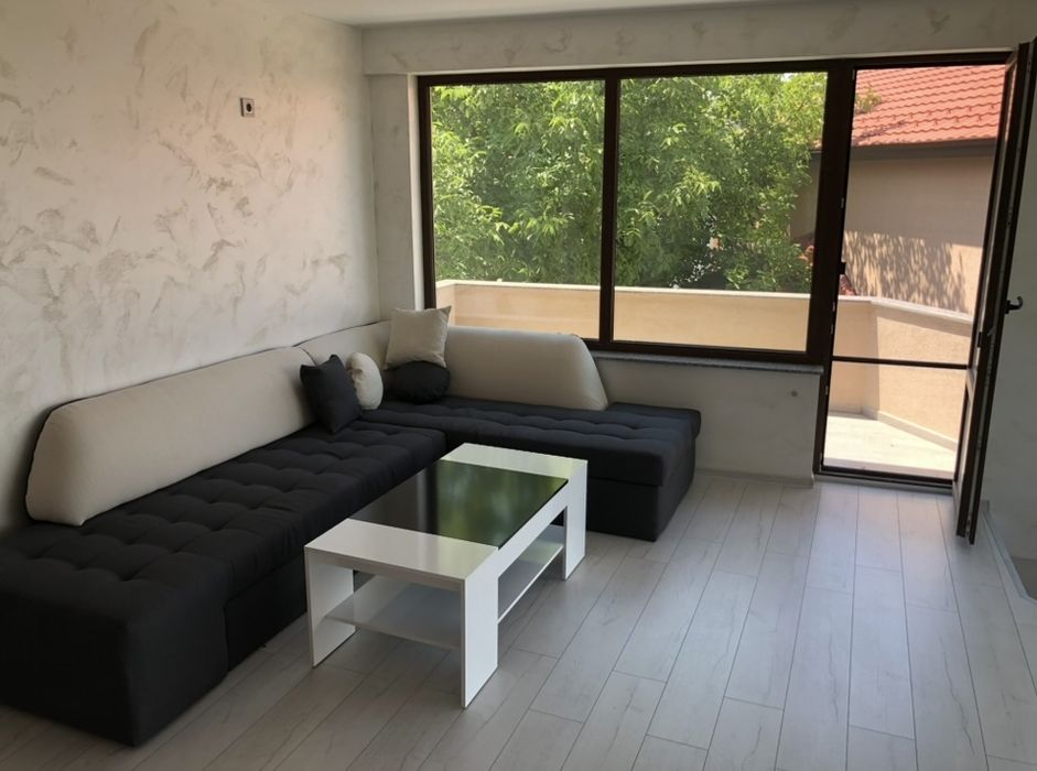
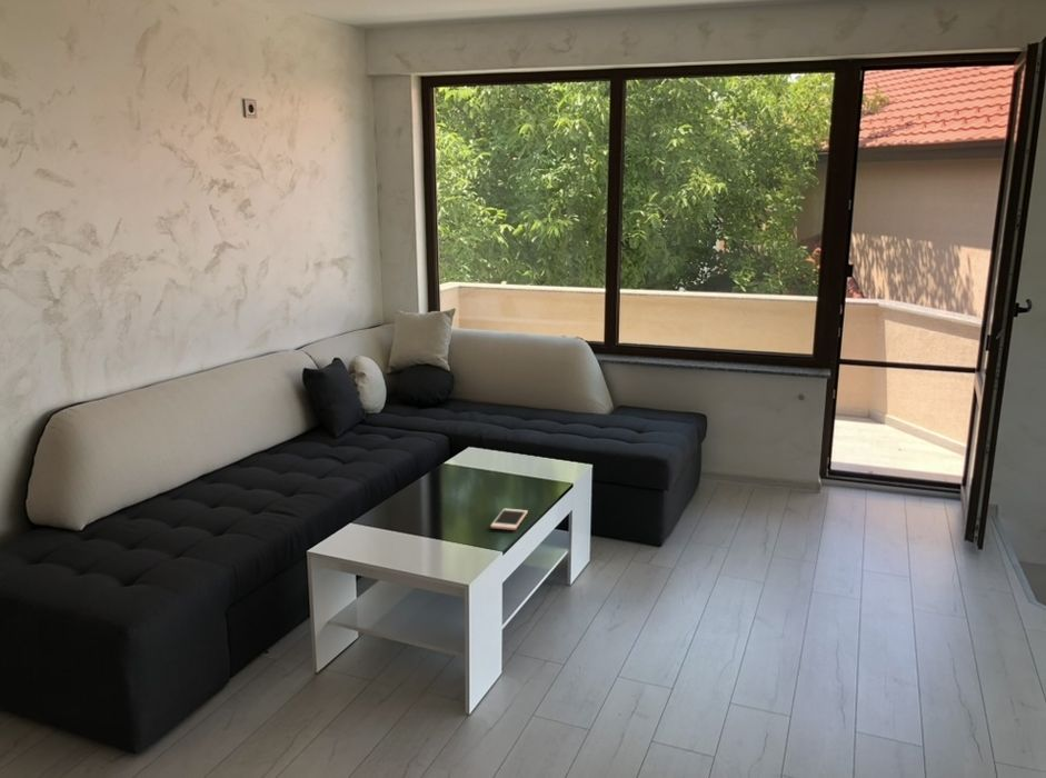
+ cell phone [489,508,529,531]
